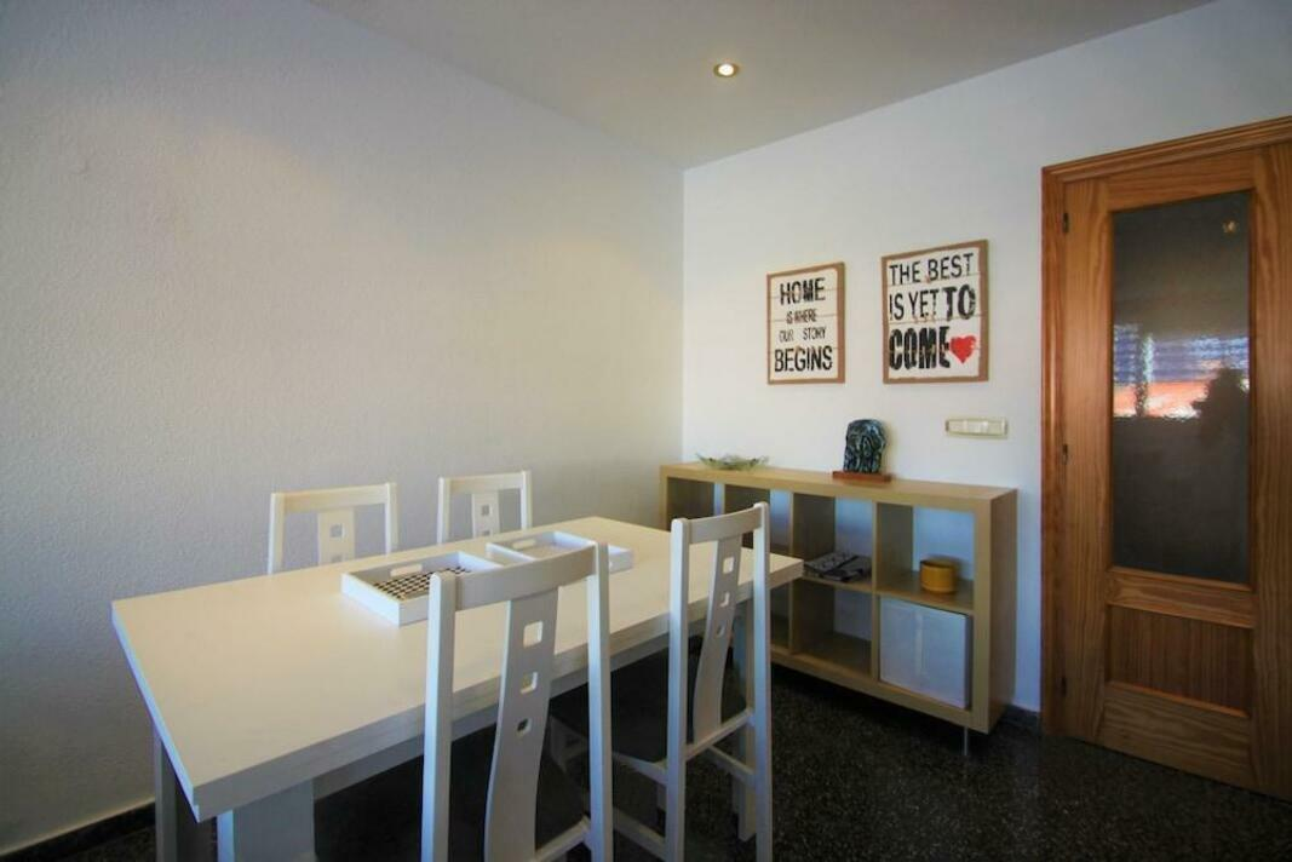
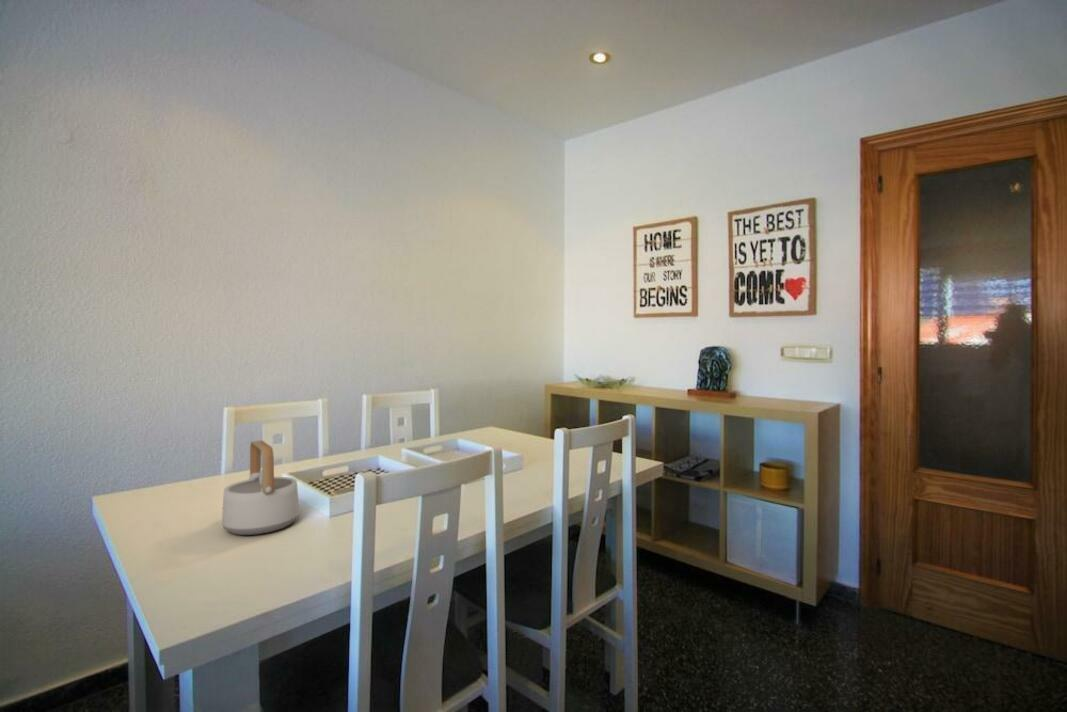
+ teapot [221,439,300,536]
